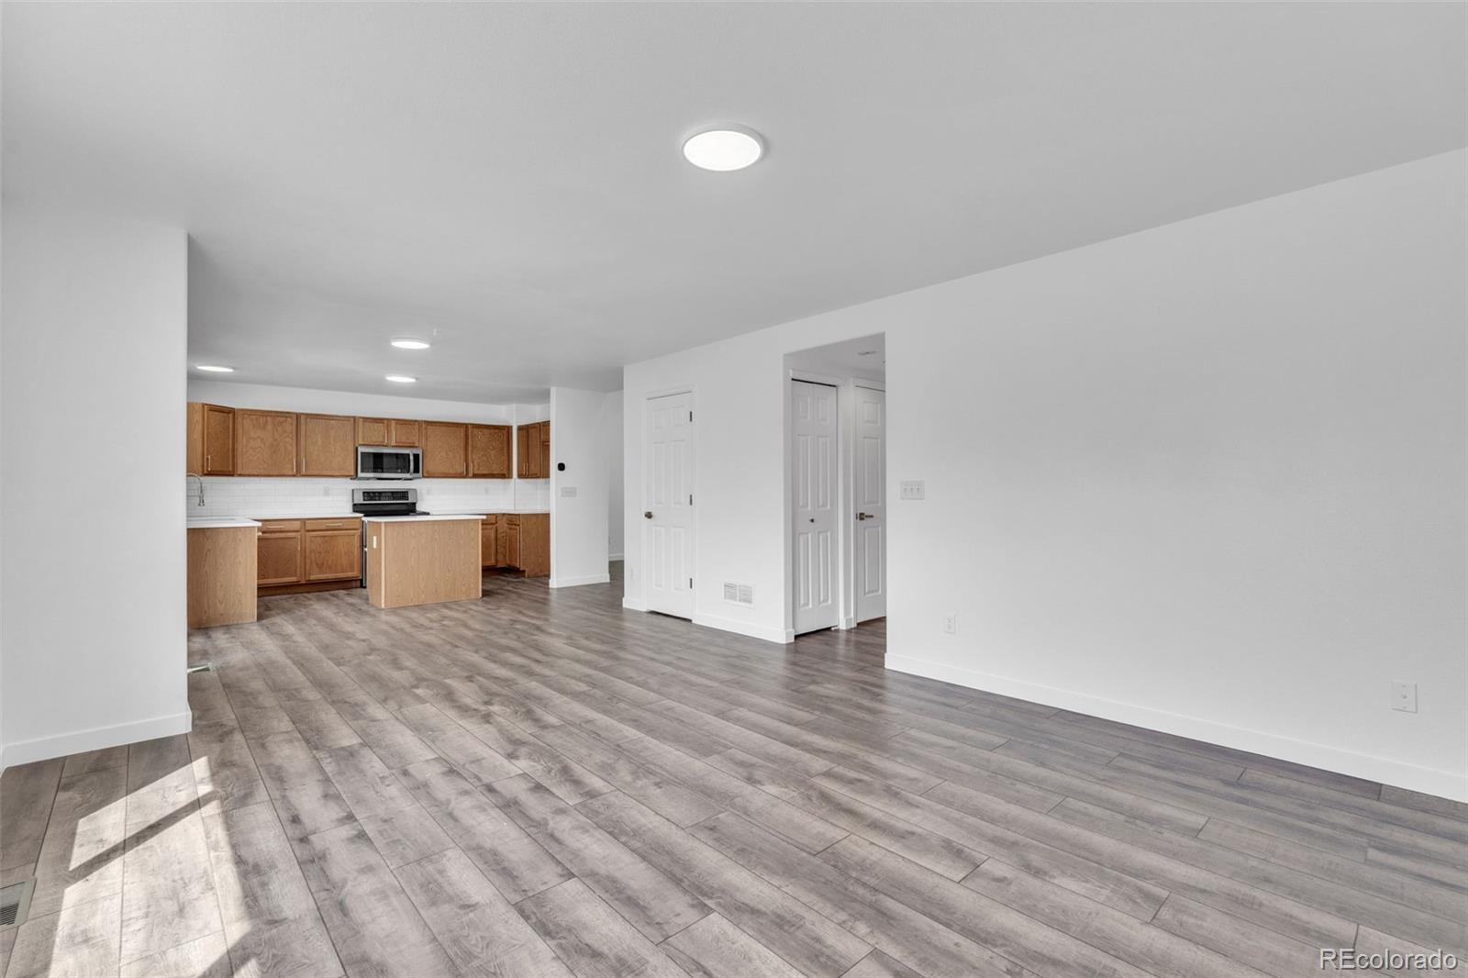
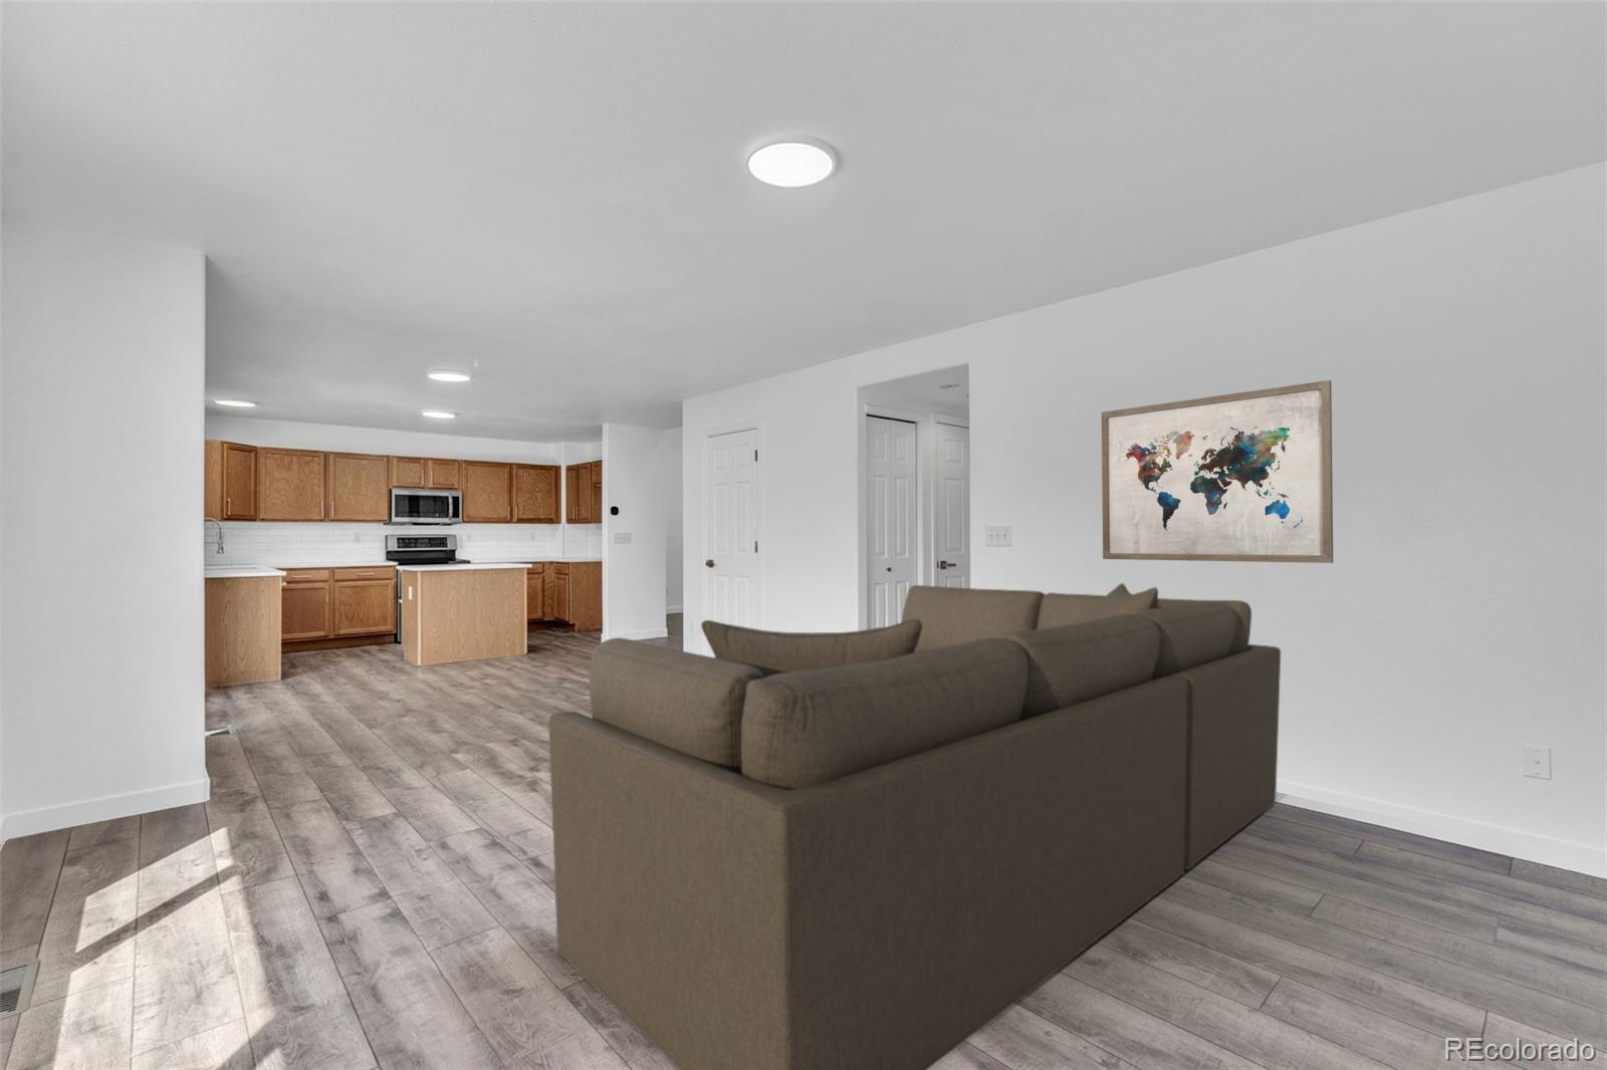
+ sofa [547,583,1282,1070]
+ wall art [1100,380,1333,564]
